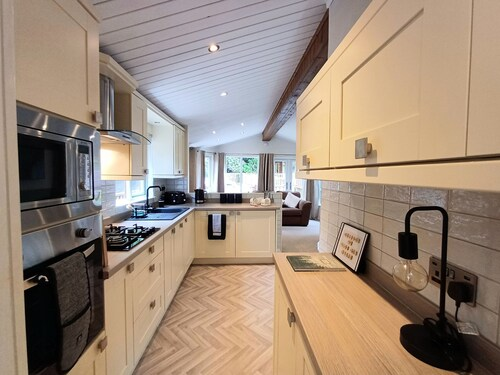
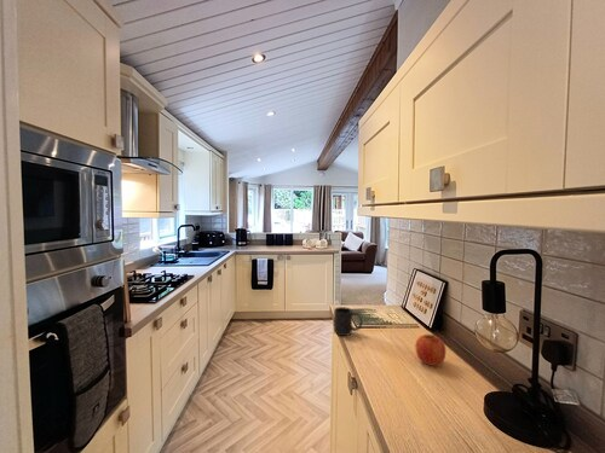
+ mug [333,306,363,337]
+ fruit [415,333,446,367]
